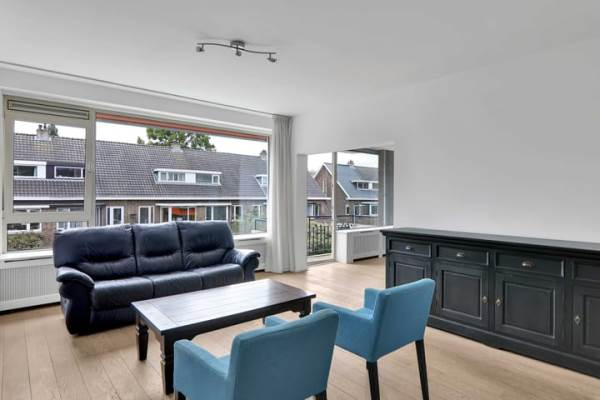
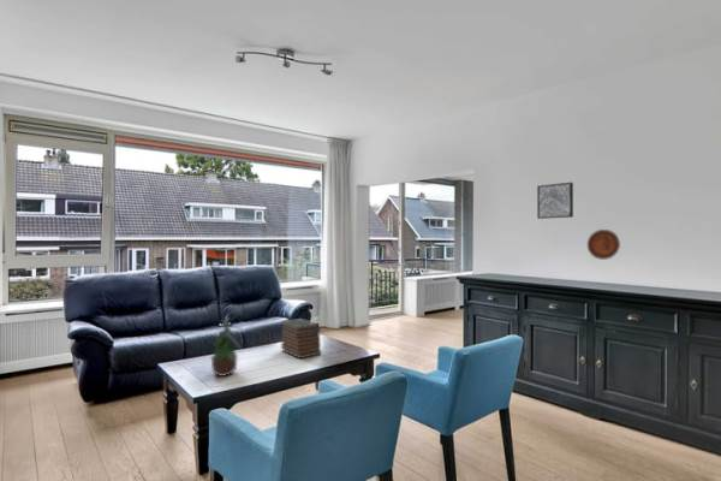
+ wall art [536,182,574,220]
+ decorative plate [586,228,621,261]
+ book stack [279,317,323,360]
+ potted plant [210,314,243,378]
